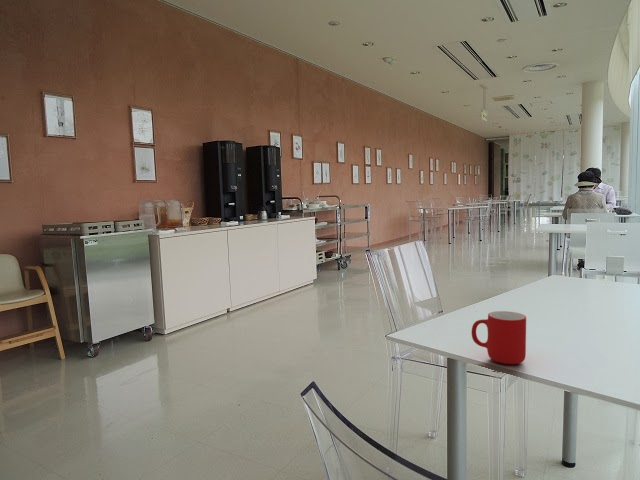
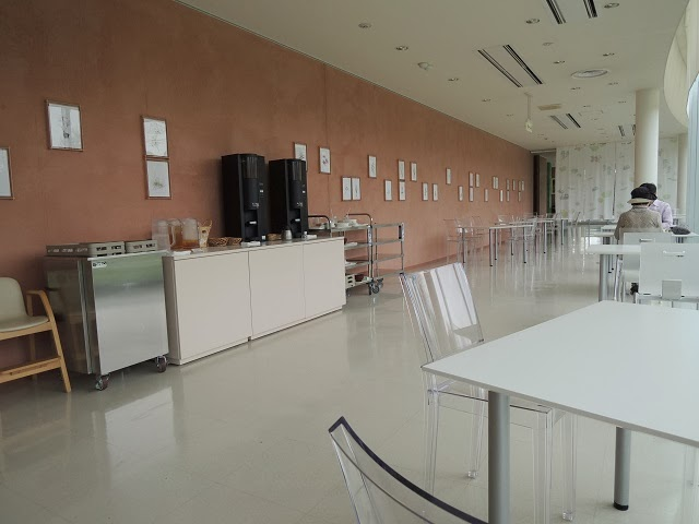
- cup [471,310,527,365]
